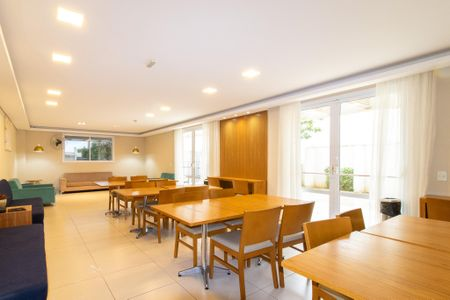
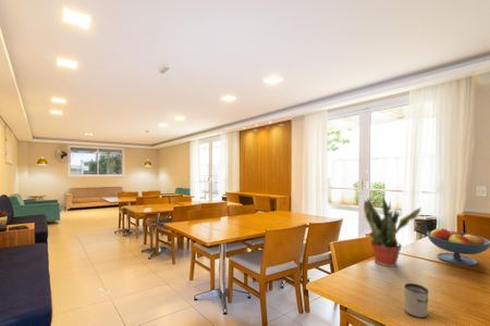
+ potted plant [363,190,422,267]
+ mug [403,283,429,319]
+ fruit bowl [426,227,490,267]
